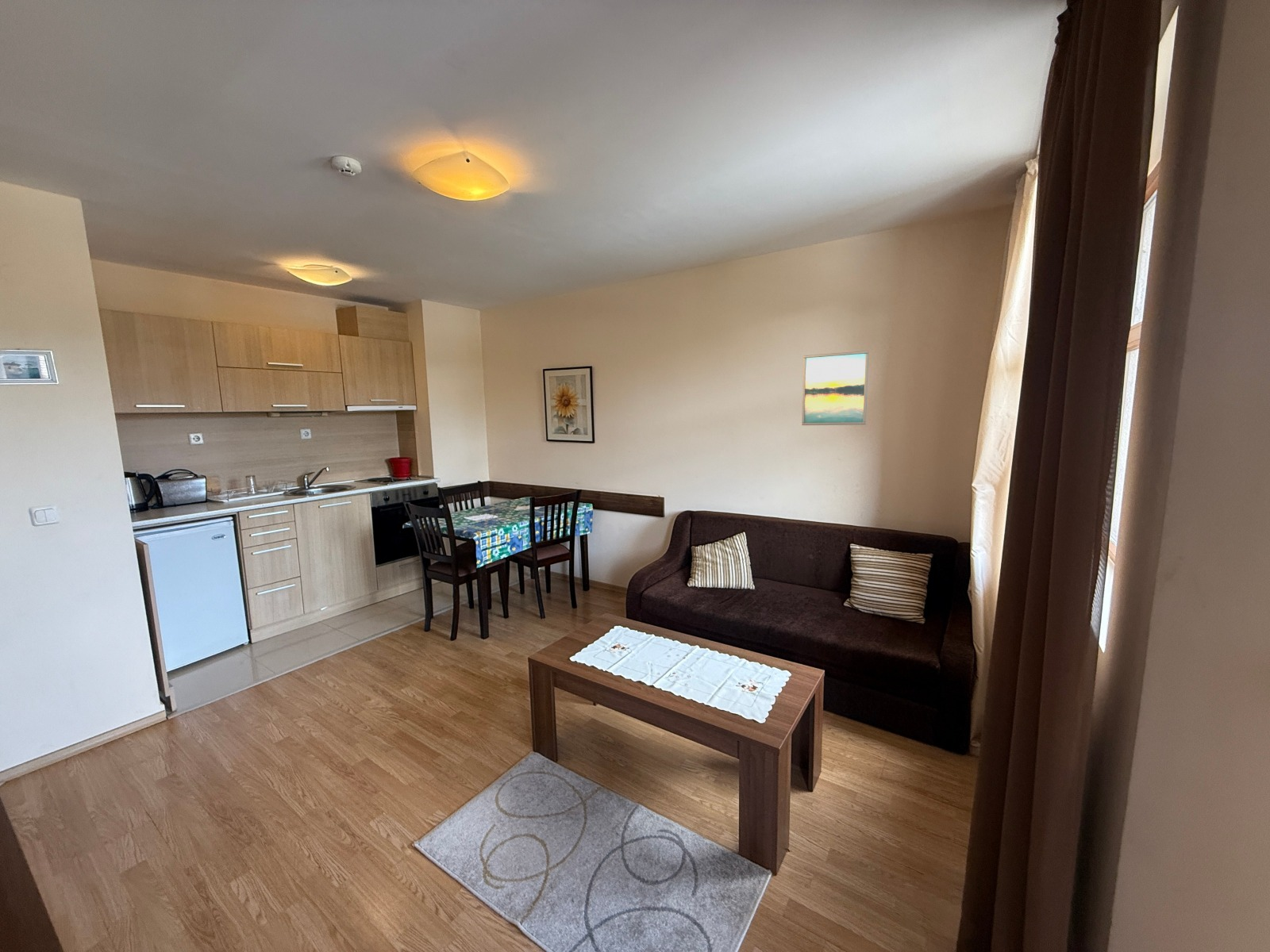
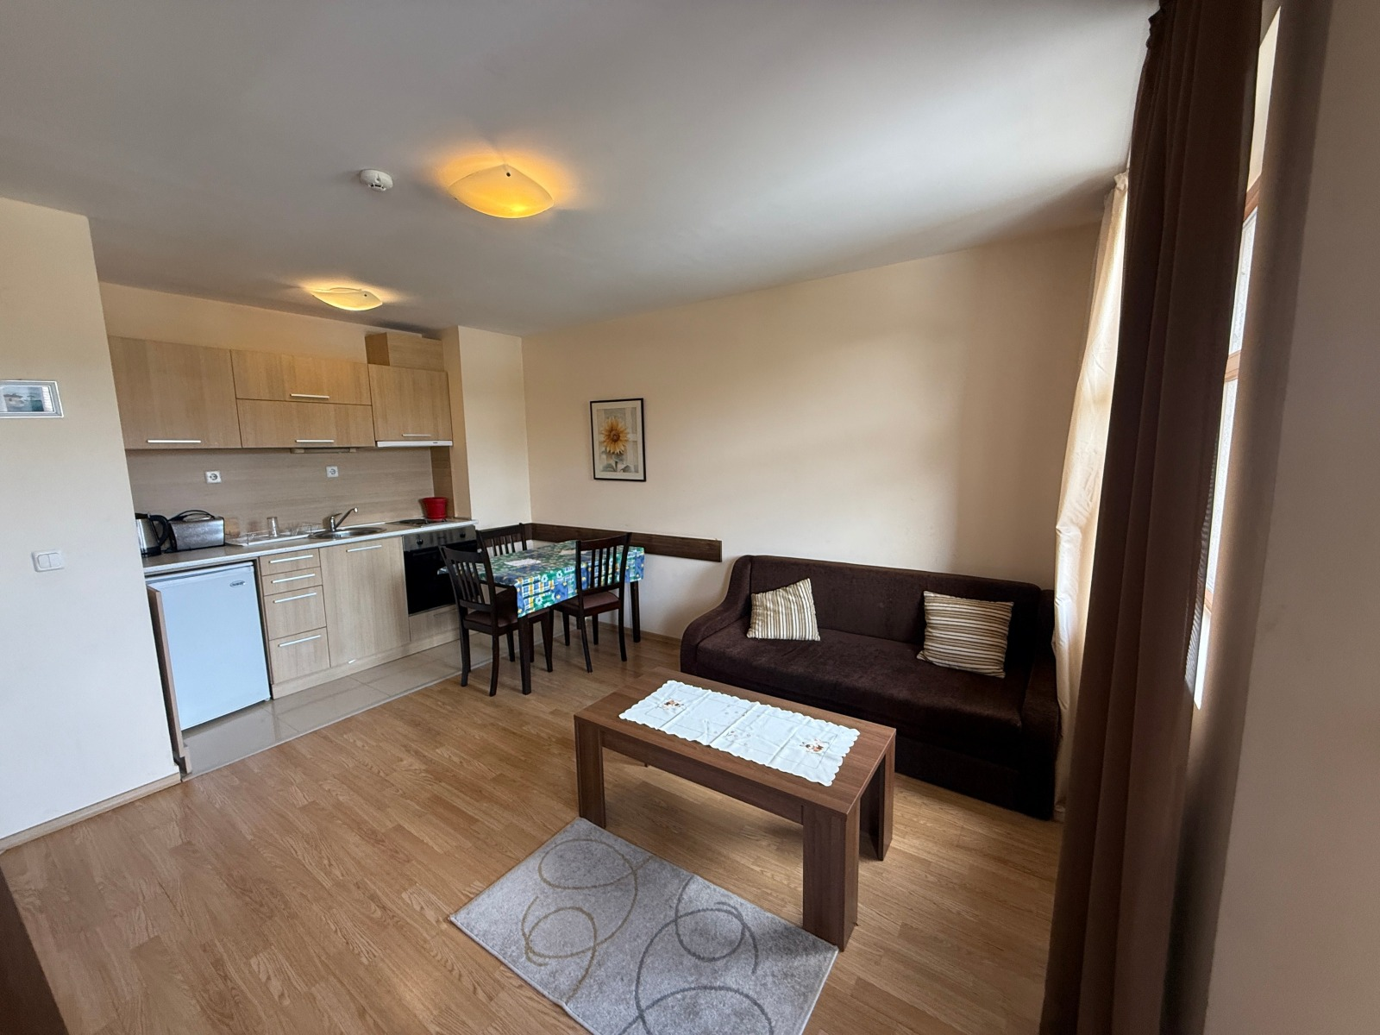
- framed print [801,350,869,426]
